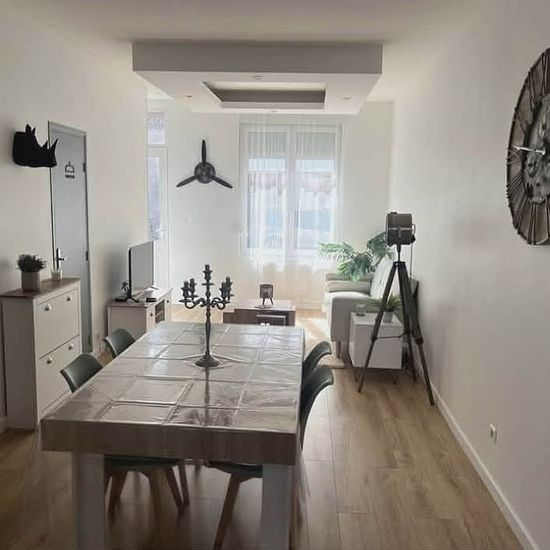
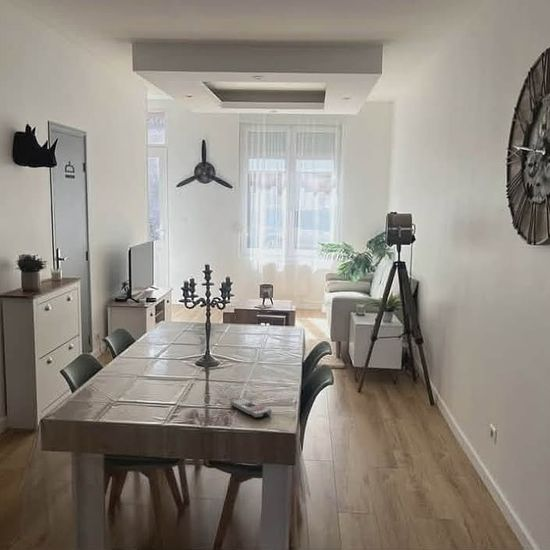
+ remote control [229,397,273,419]
